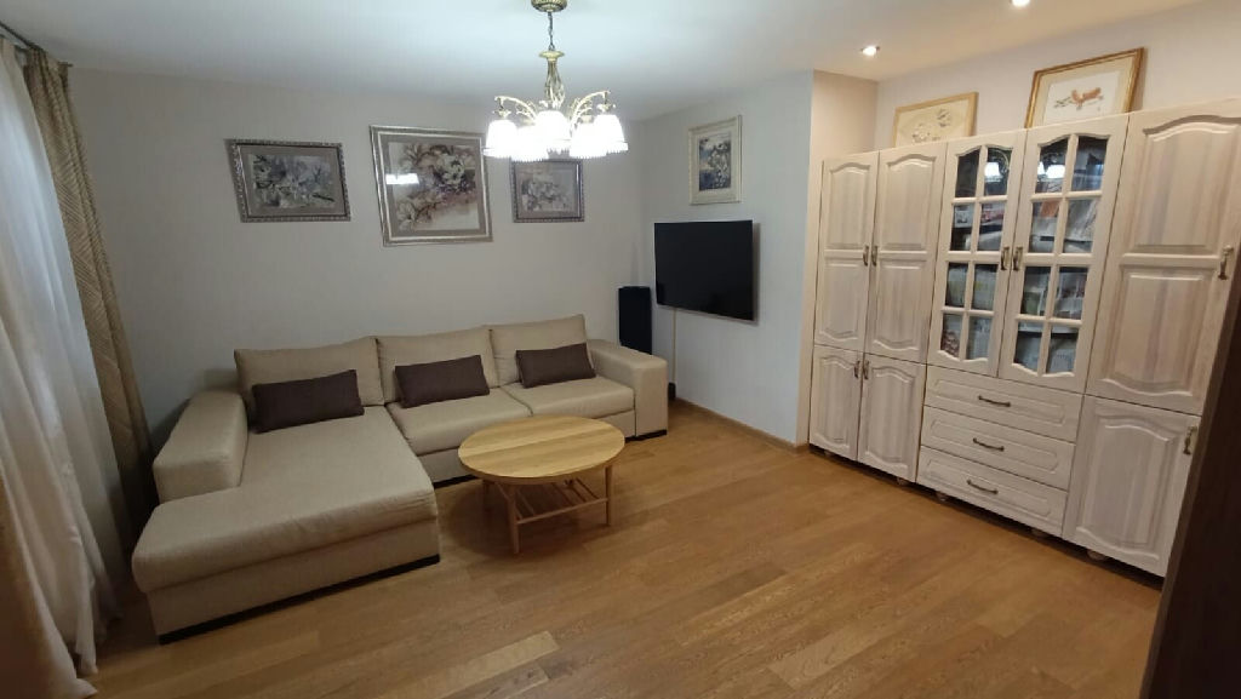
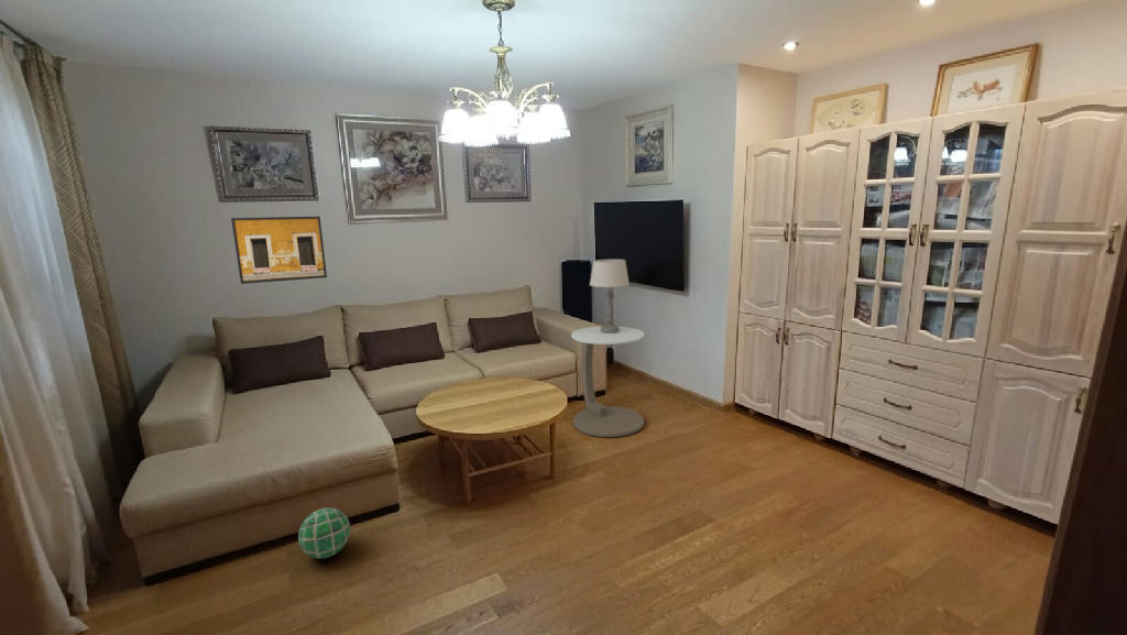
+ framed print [230,216,328,285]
+ table lamp [589,259,631,333]
+ volleyball [297,506,351,560]
+ side table [570,326,646,438]
